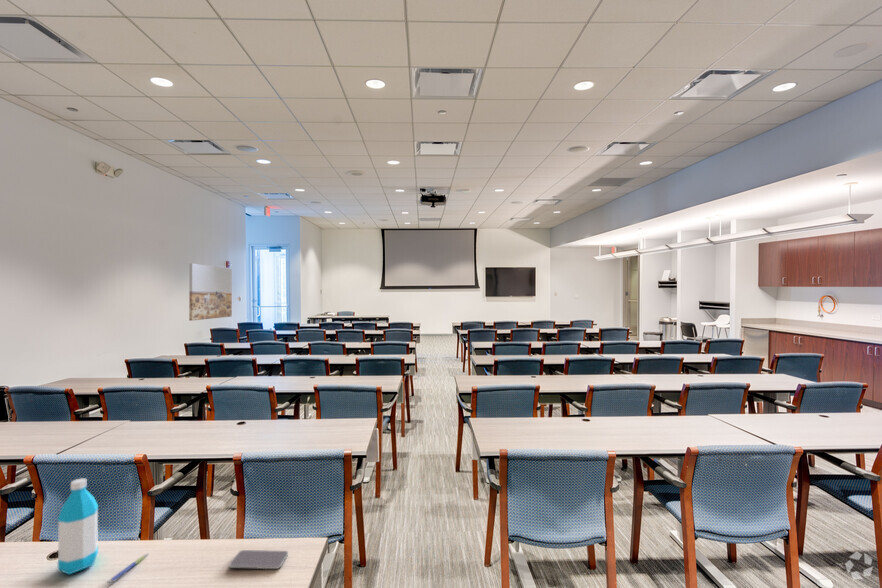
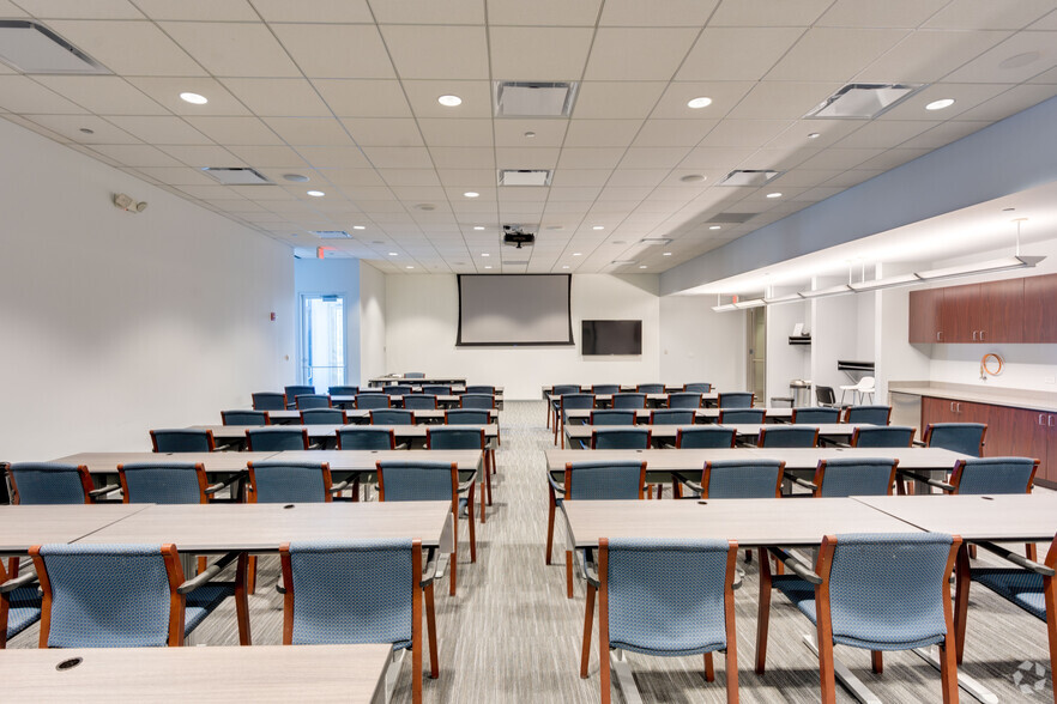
- smartphone [229,549,289,570]
- wall art [188,262,233,322]
- pen [106,552,150,585]
- water bottle [57,477,99,576]
